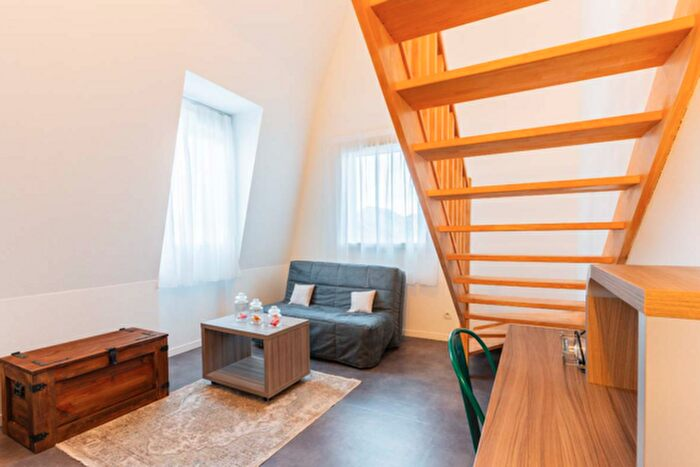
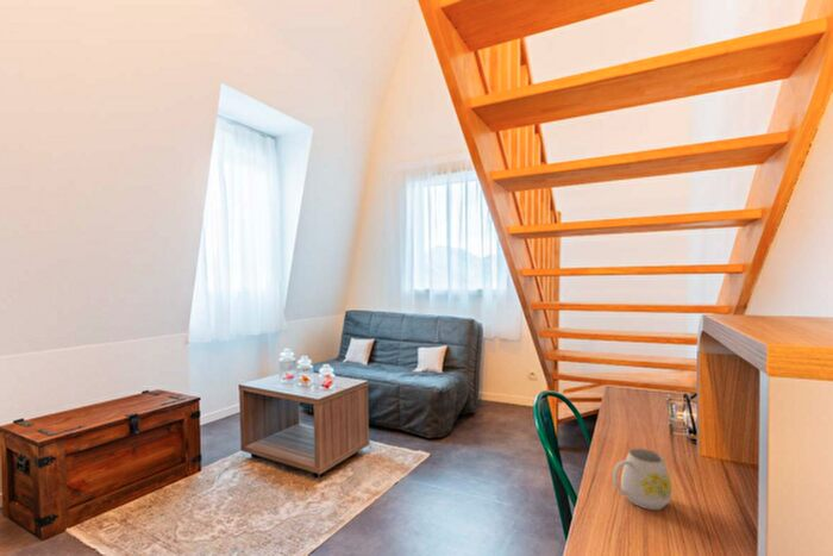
+ mug [612,448,672,511]
